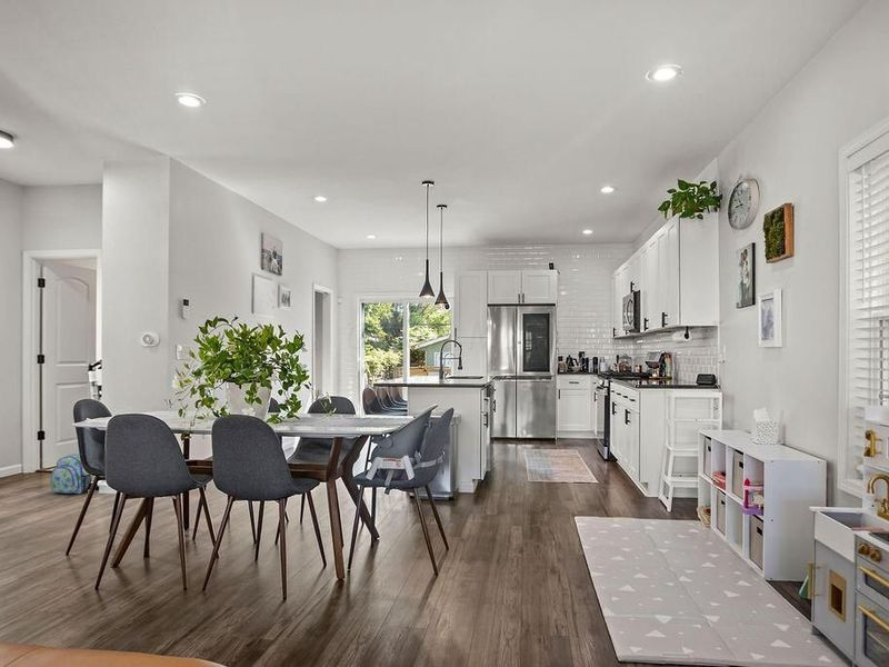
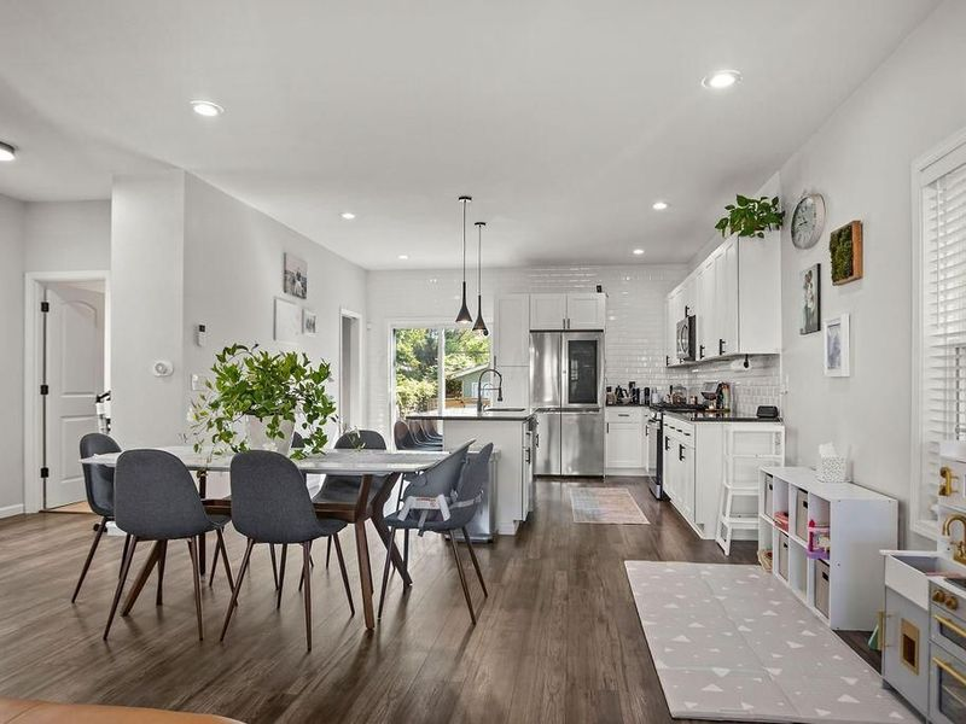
- backpack [50,452,93,495]
